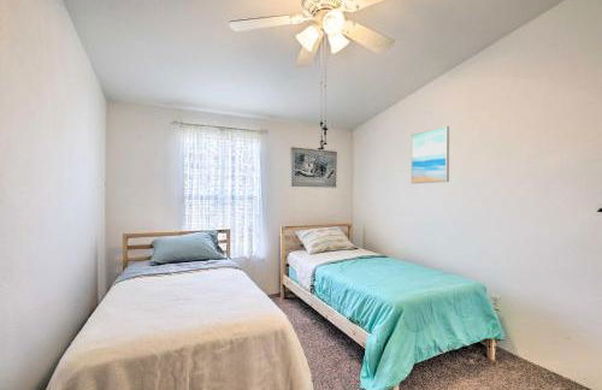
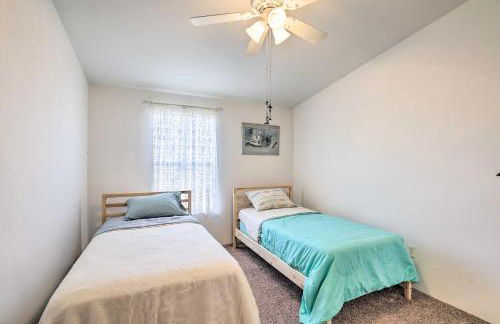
- wall art [411,125,450,185]
